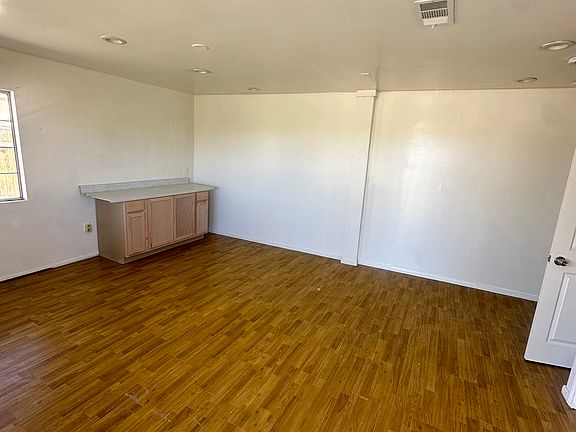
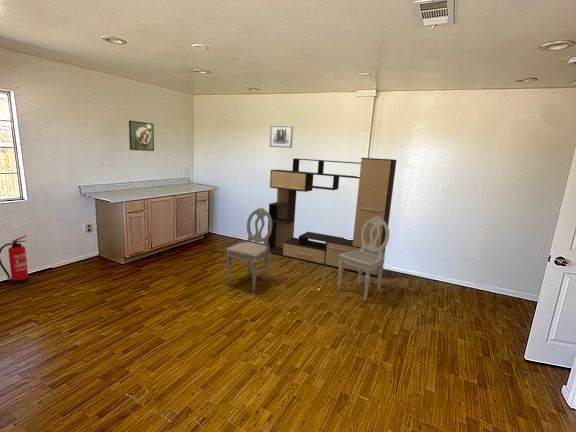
+ dining chair [225,207,272,292]
+ media console [267,157,397,277]
+ fire extinguisher [0,235,30,285]
+ wall art [269,124,294,149]
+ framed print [128,119,155,152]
+ dining chair [337,216,390,302]
